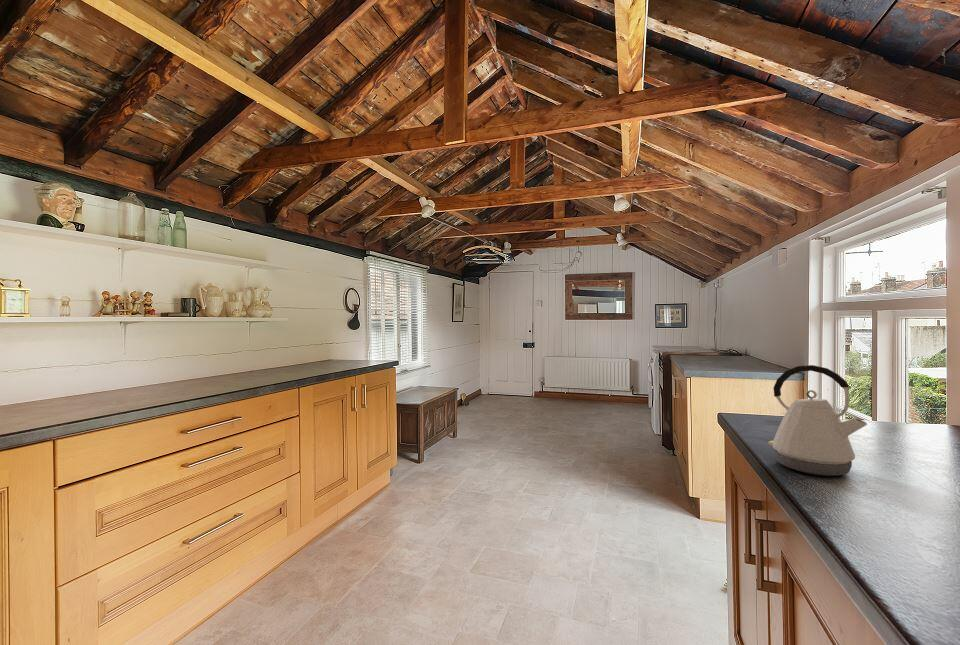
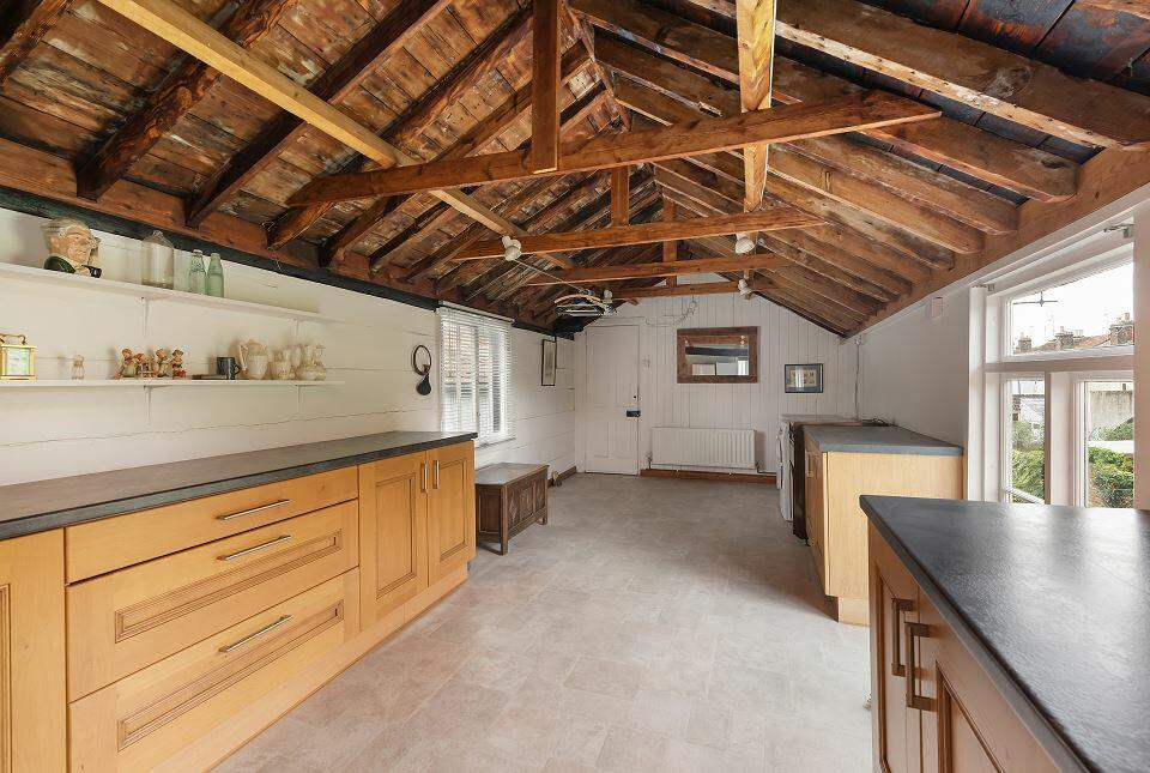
- kettle [767,364,868,477]
